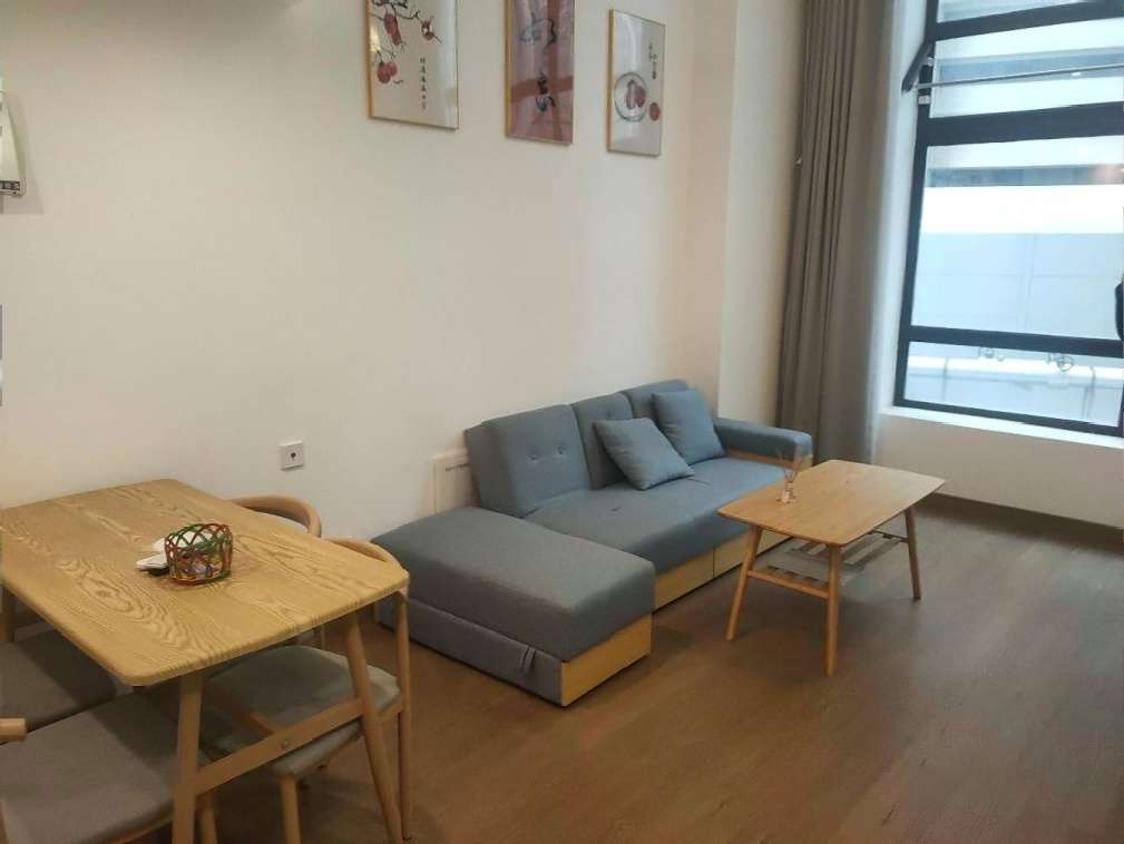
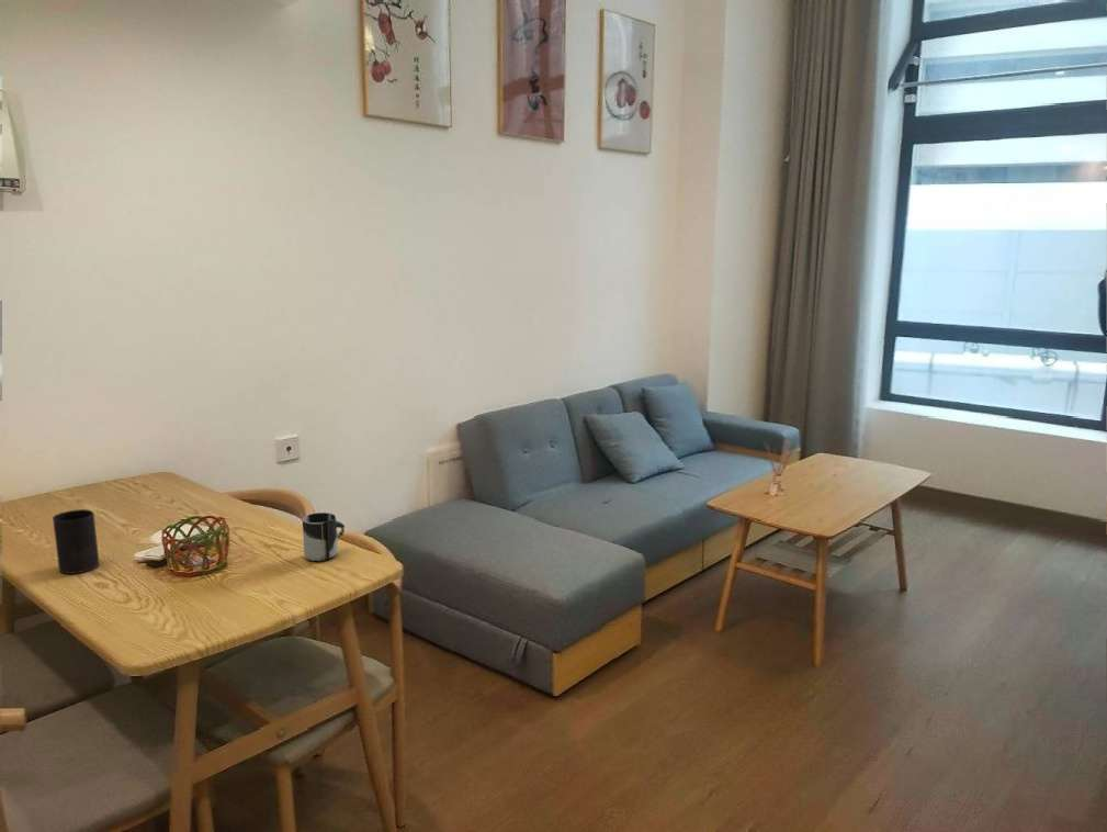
+ cup [52,508,101,575]
+ cup [302,511,346,562]
